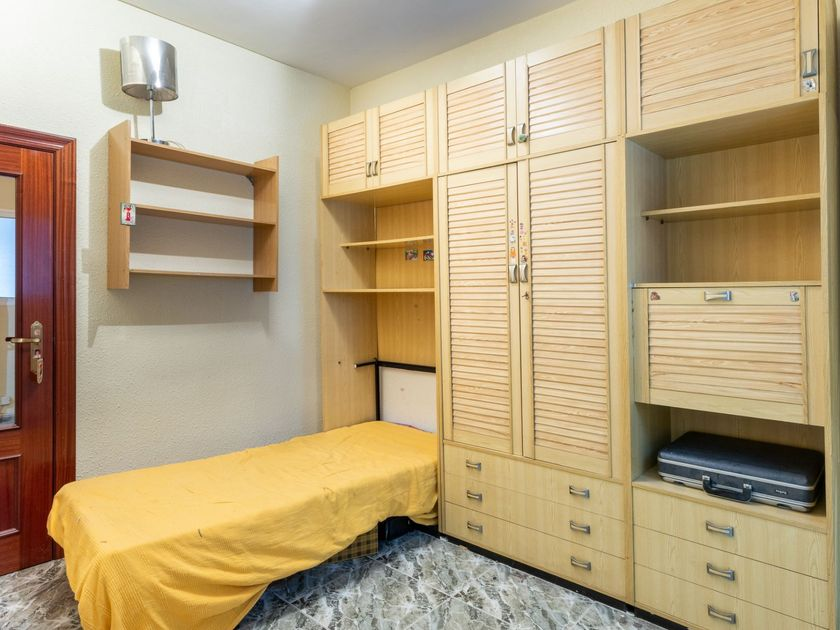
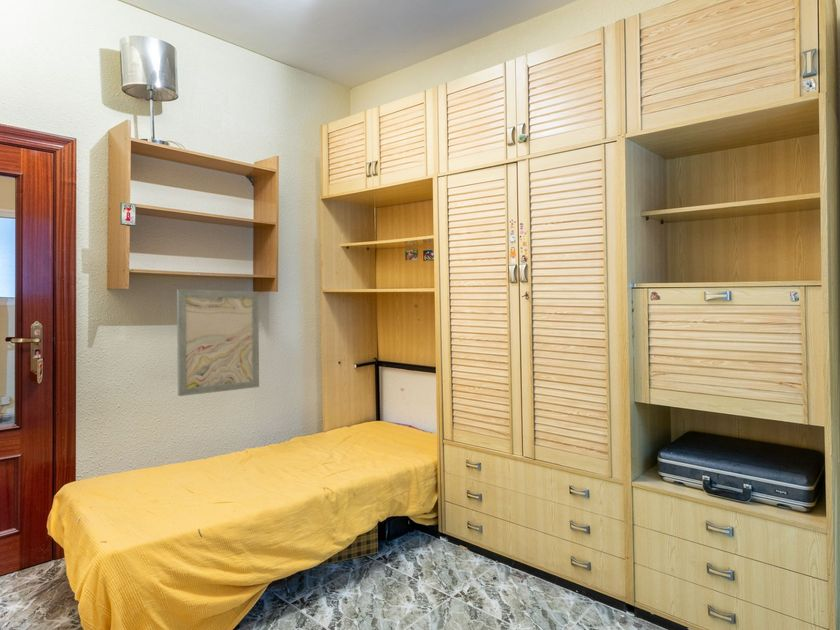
+ wall art [176,289,260,397]
